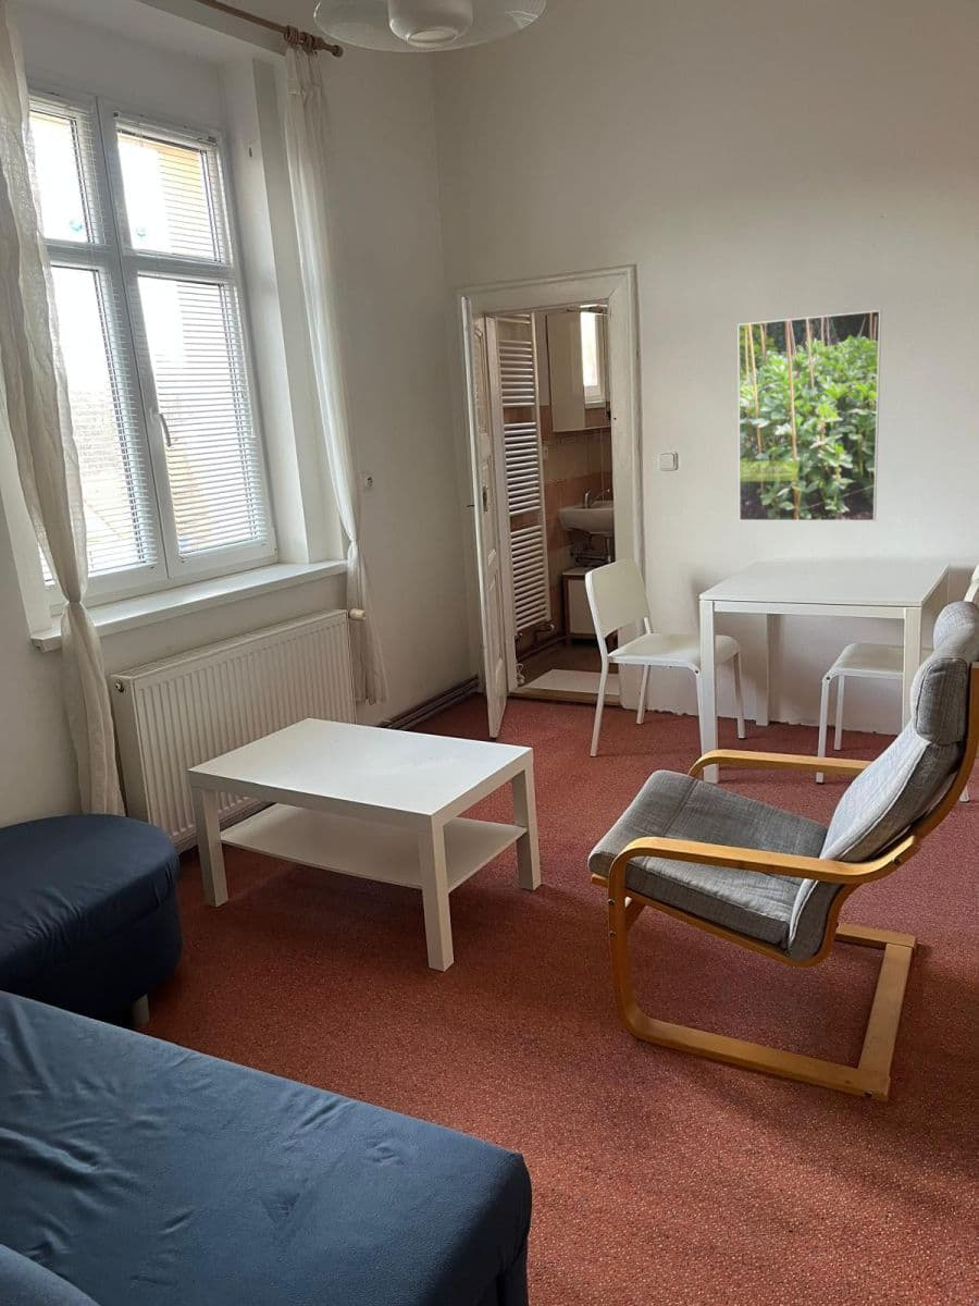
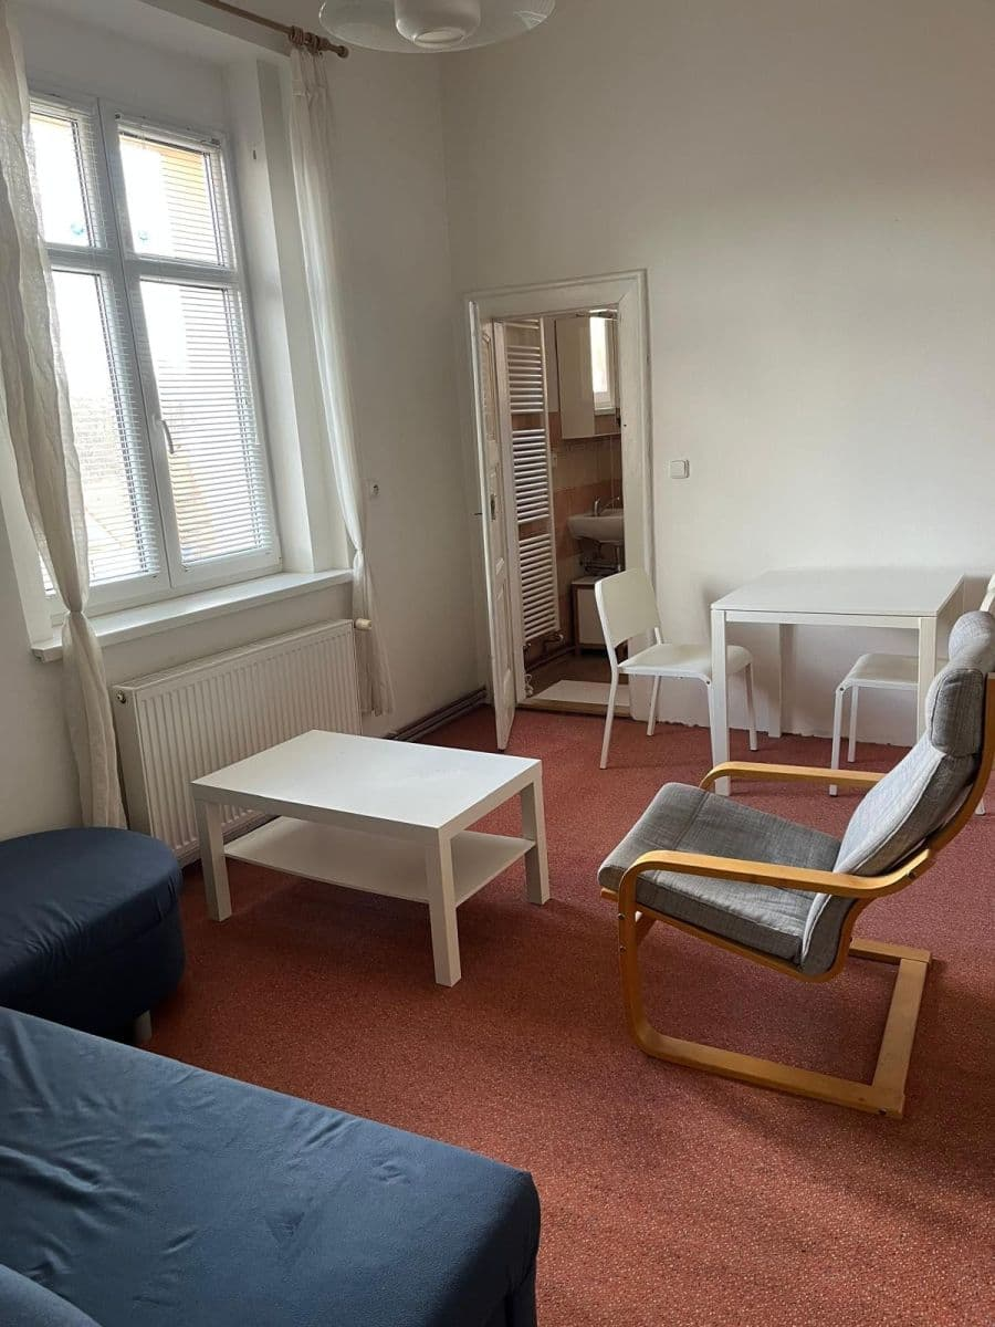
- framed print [736,309,882,522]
